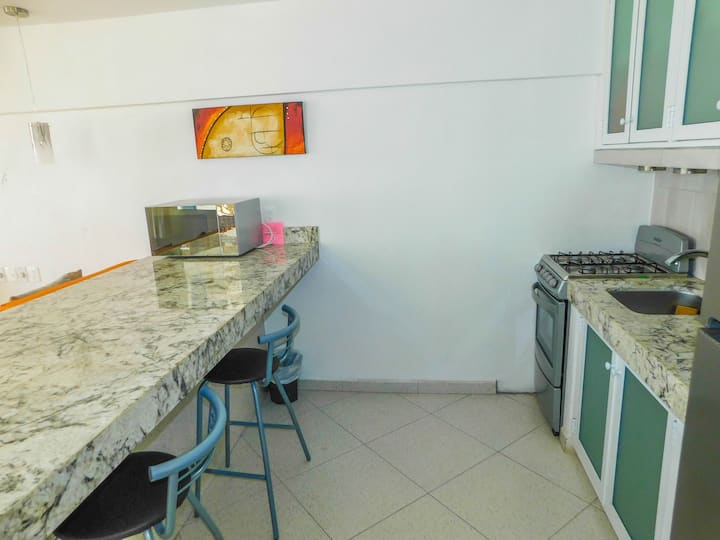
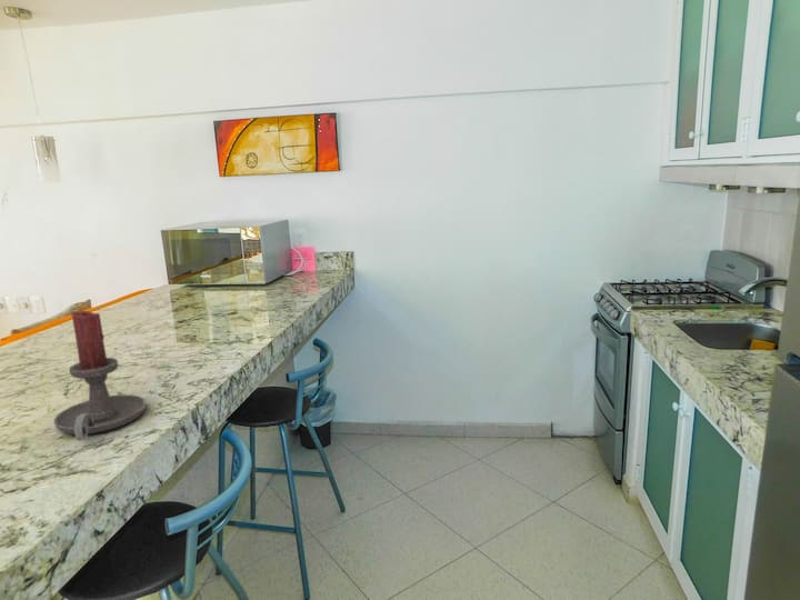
+ candle holder [52,310,147,441]
